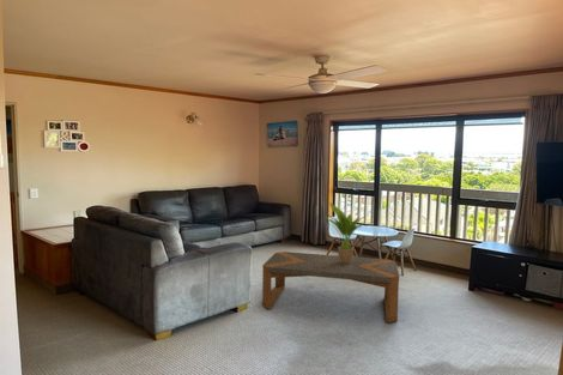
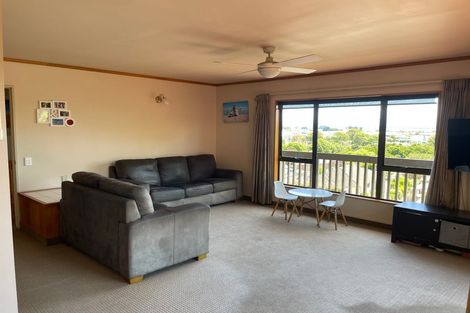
- coffee table [261,250,400,323]
- potted plant [322,201,368,264]
